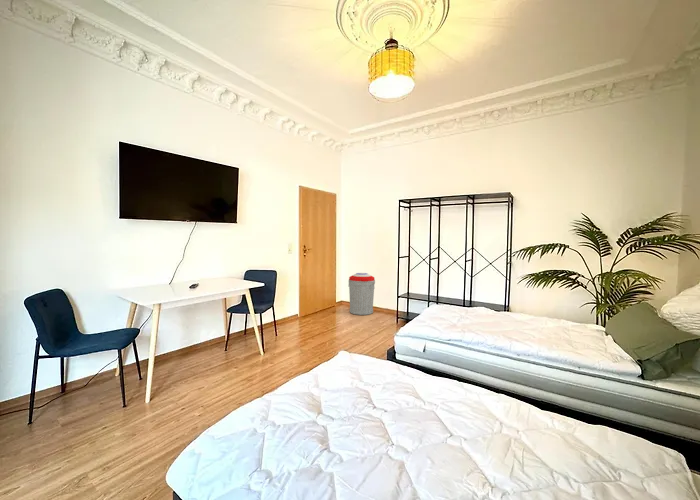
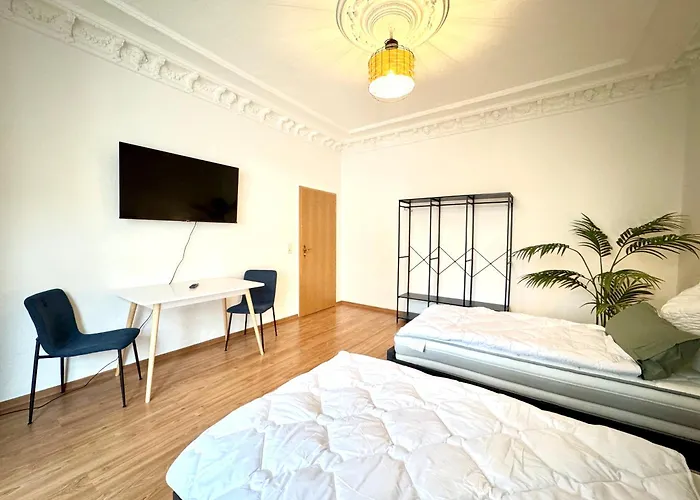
- trash can [348,272,376,316]
